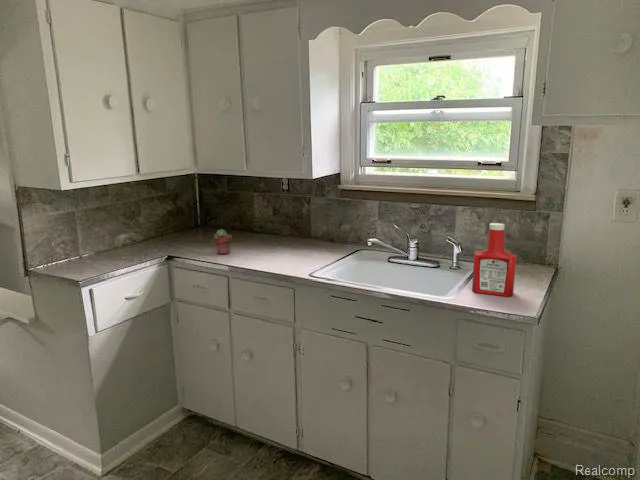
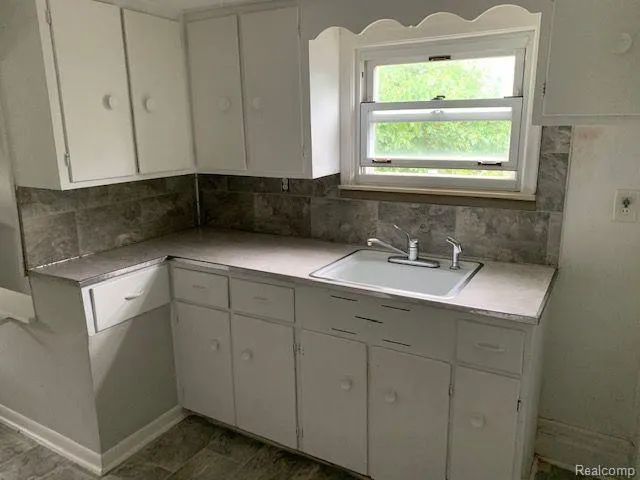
- soap bottle [471,222,517,297]
- potted succulent [212,228,233,255]
